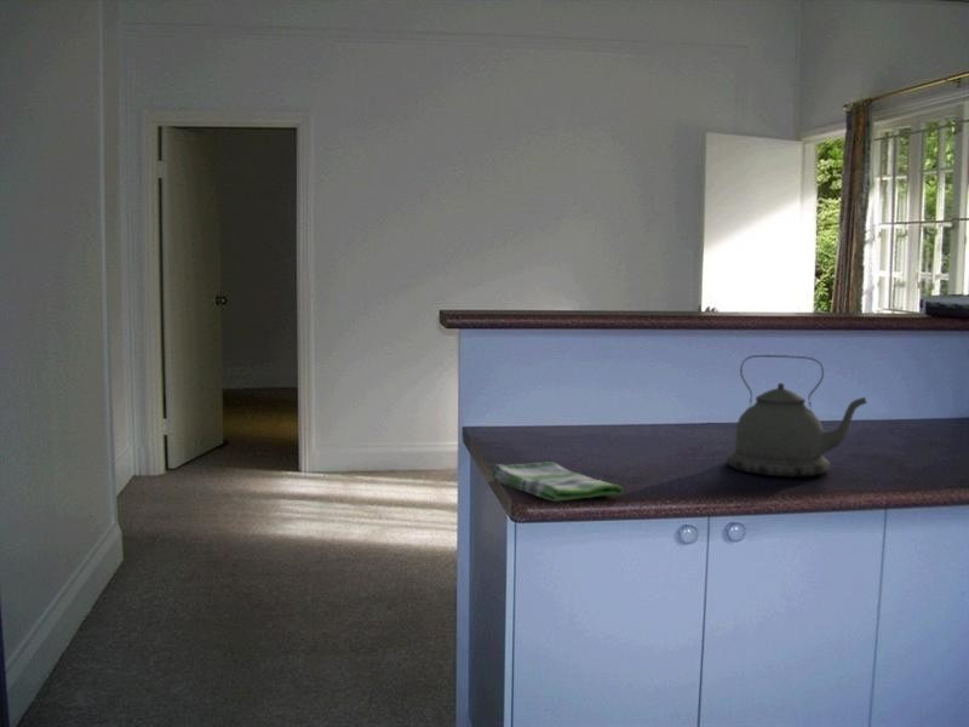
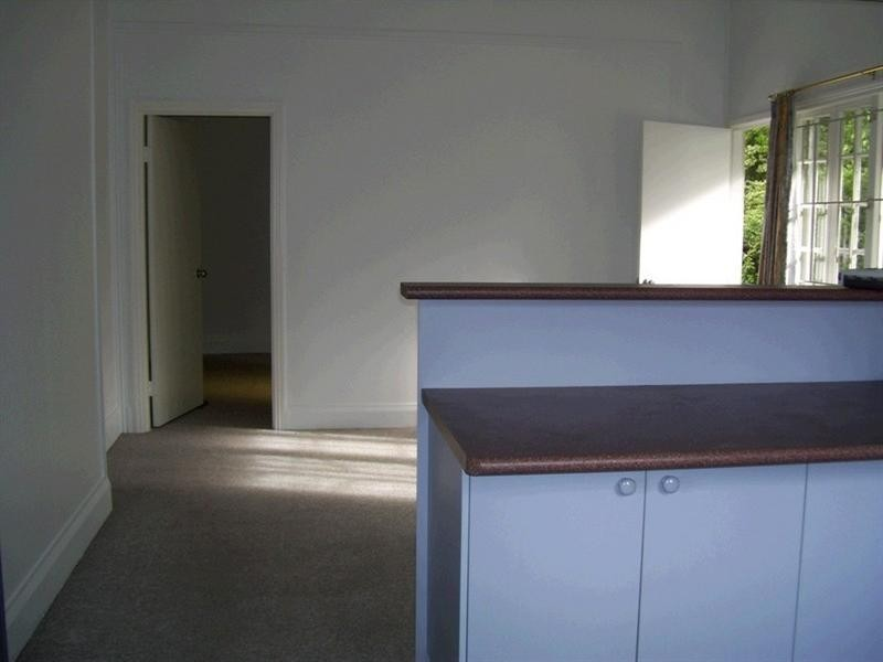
- kettle [726,354,868,477]
- dish towel [489,460,624,503]
